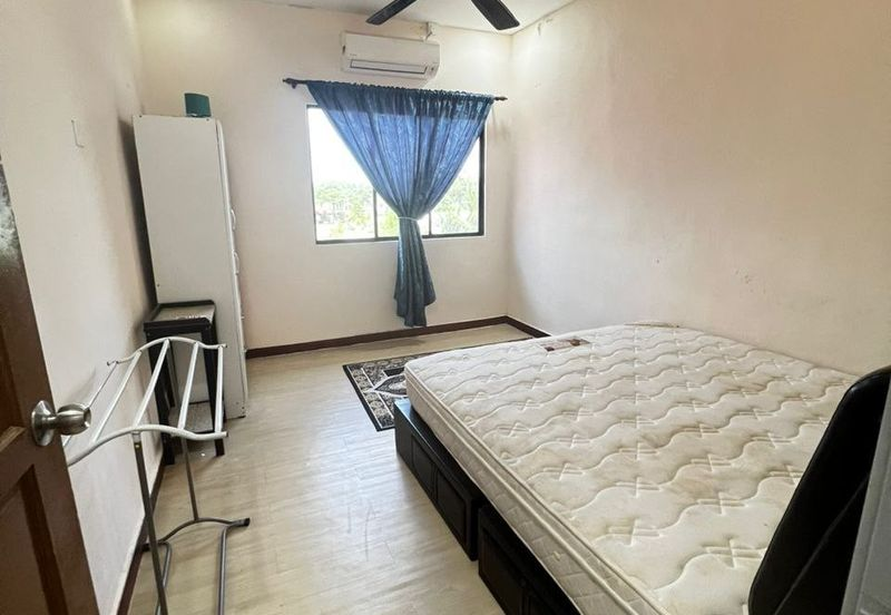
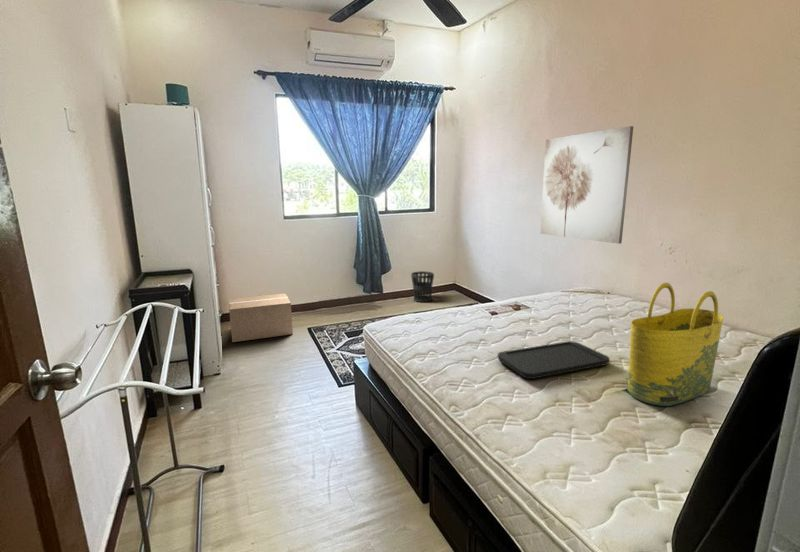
+ wall art [539,125,634,245]
+ tote bag [626,282,724,407]
+ tray [497,340,611,380]
+ wastebasket [410,270,435,303]
+ cardboard box [228,293,294,343]
